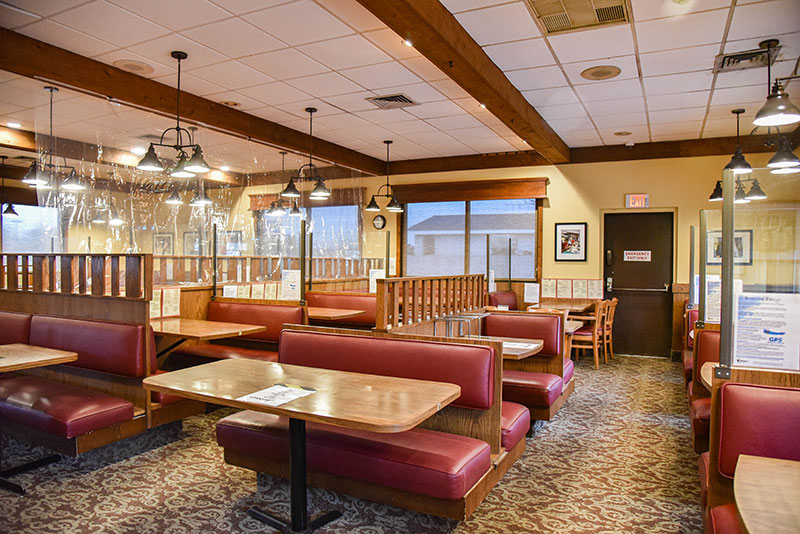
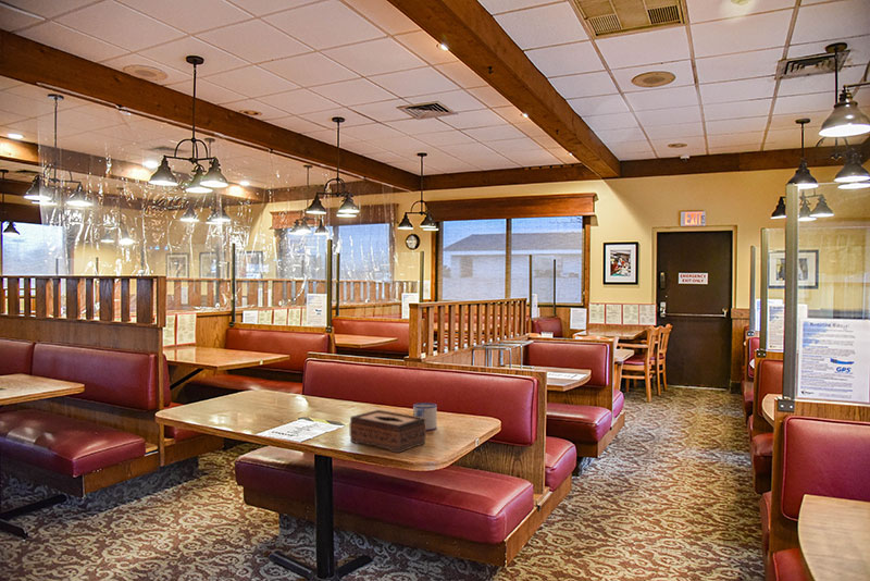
+ mug [412,401,438,432]
+ tissue box [349,409,427,454]
